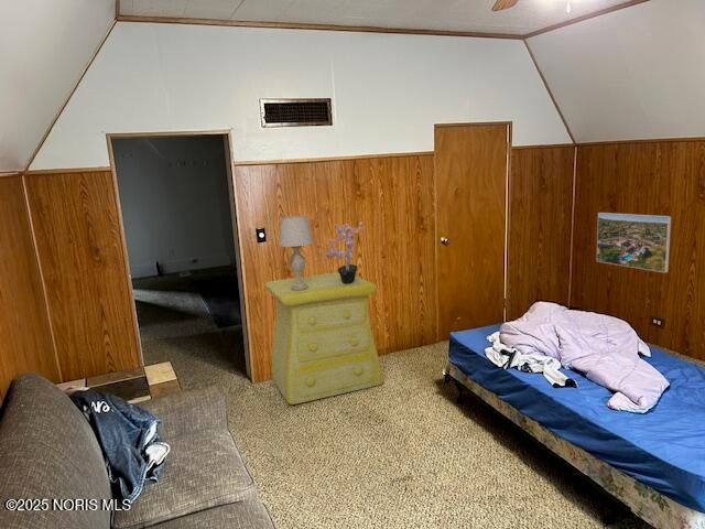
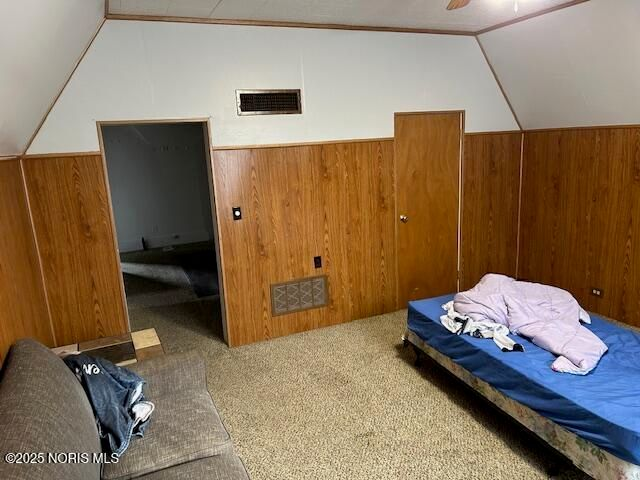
- dresser [264,271,384,406]
- table lamp [278,215,314,290]
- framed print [596,212,672,273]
- potted plant [324,220,366,283]
